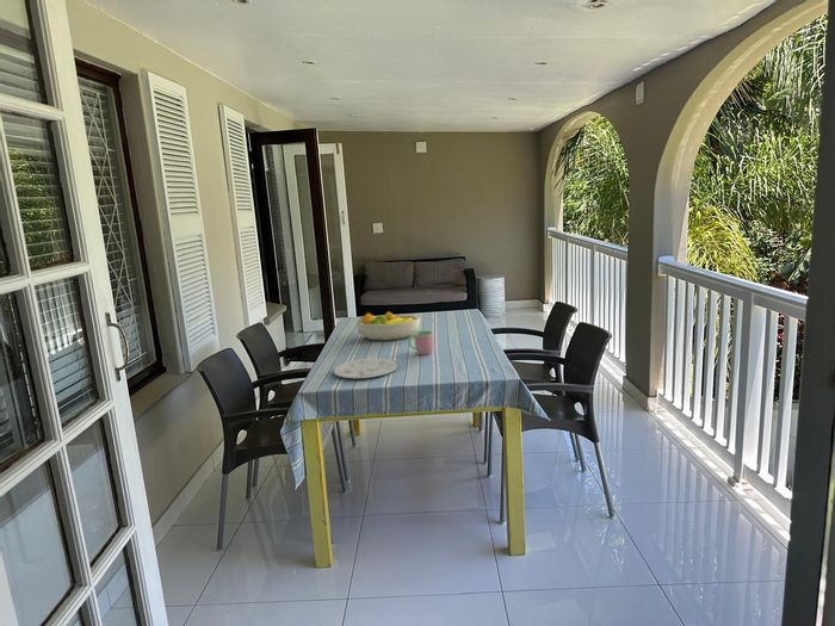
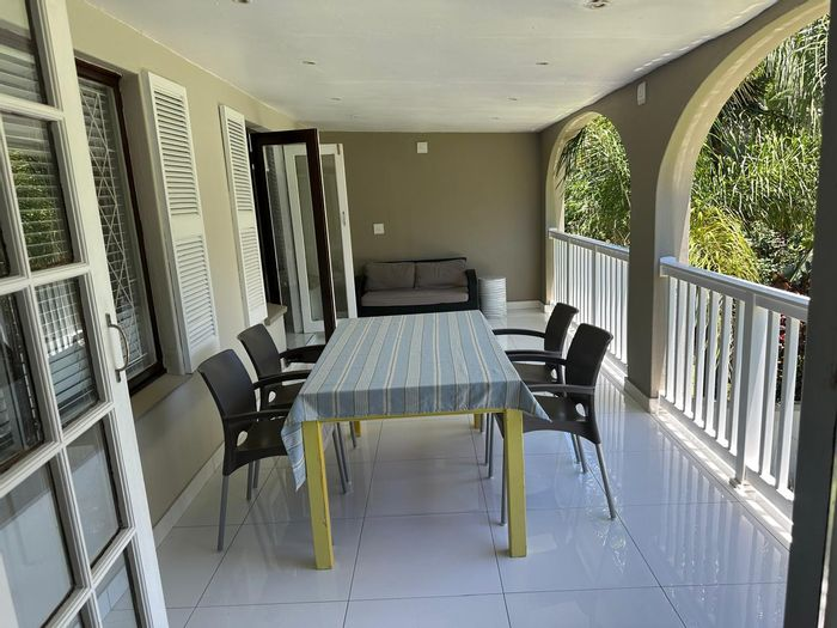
- cup [407,329,434,357]
- fruit bowl [355,311,421,342]
- plate [333,358,398,379]
